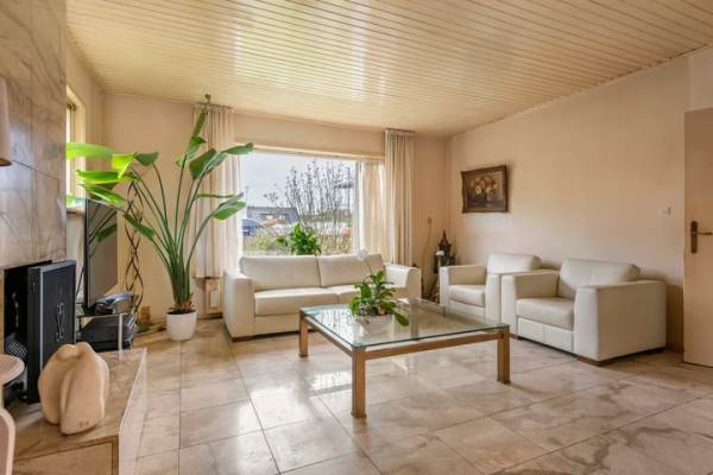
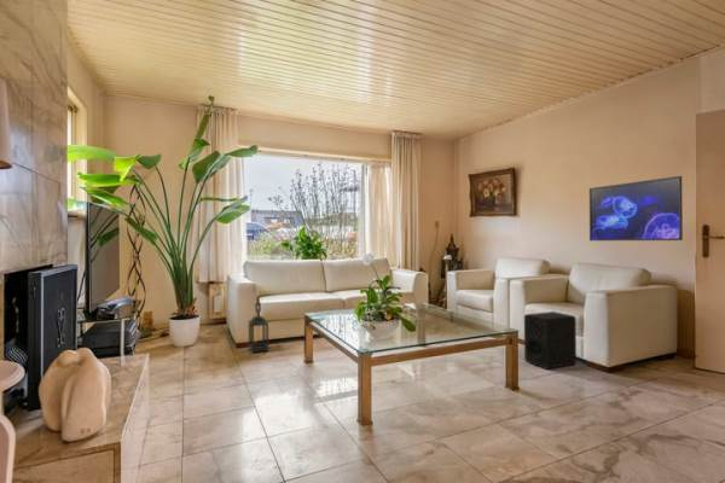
+ speaker [523,310,578,371]
+ lantern [248,295,269,354]
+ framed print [588,175,684,242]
